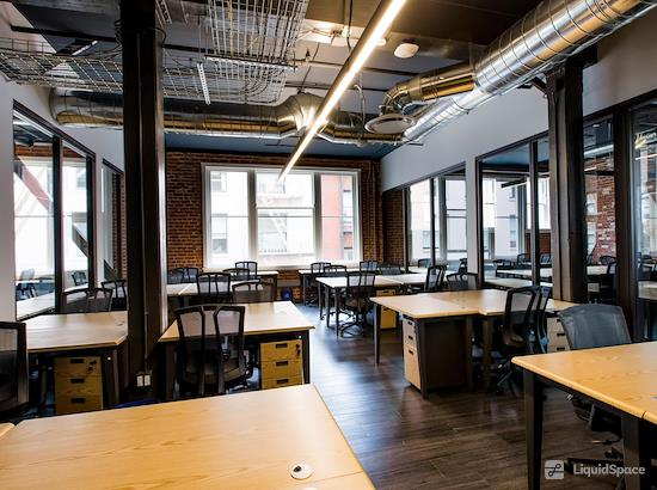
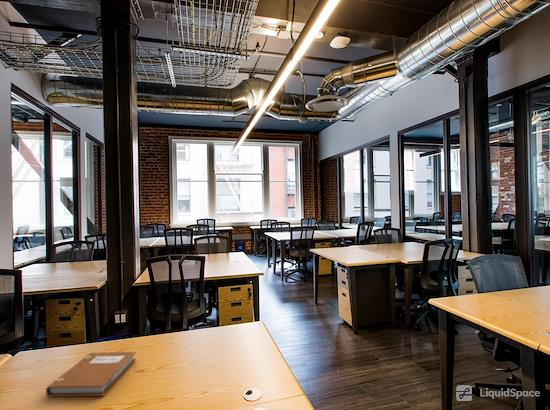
+ notebook [45,351,137,397]
